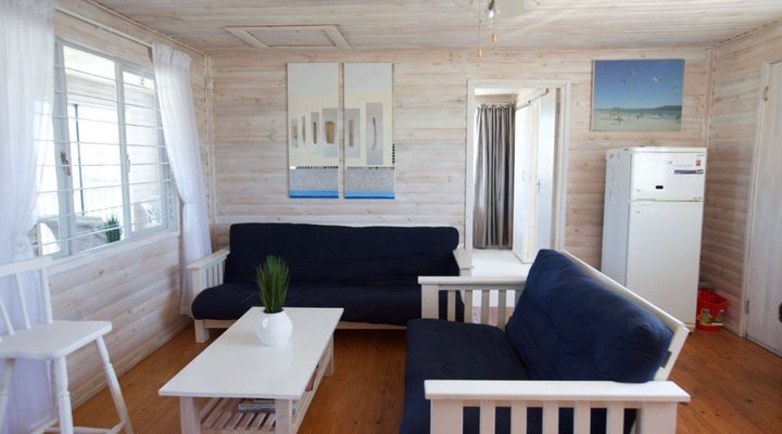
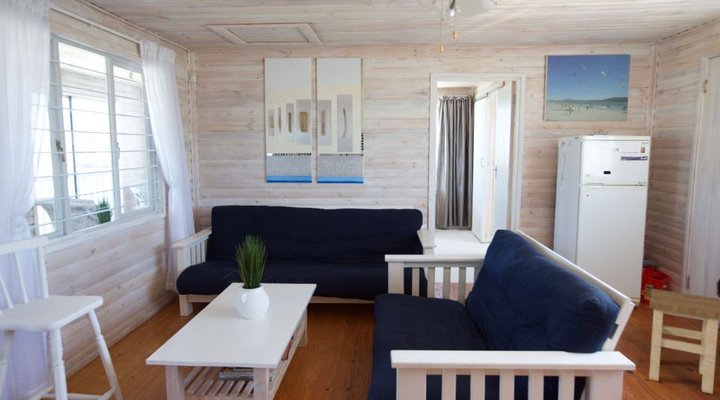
+ stool [648,288,720,395]
